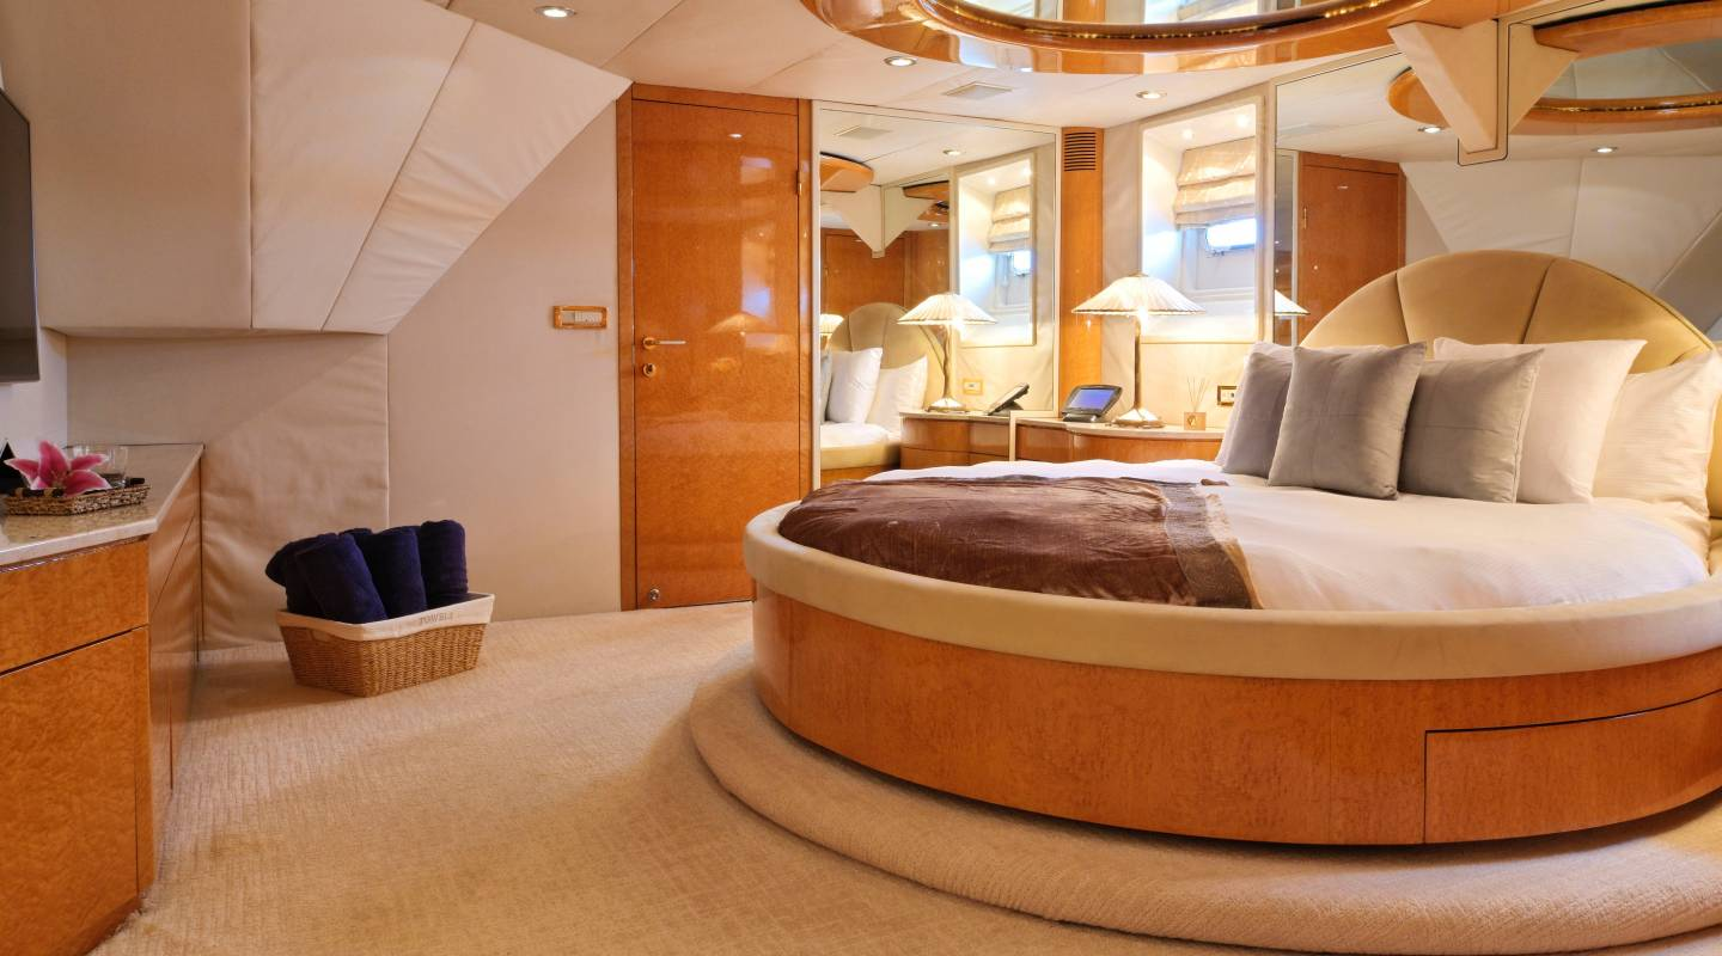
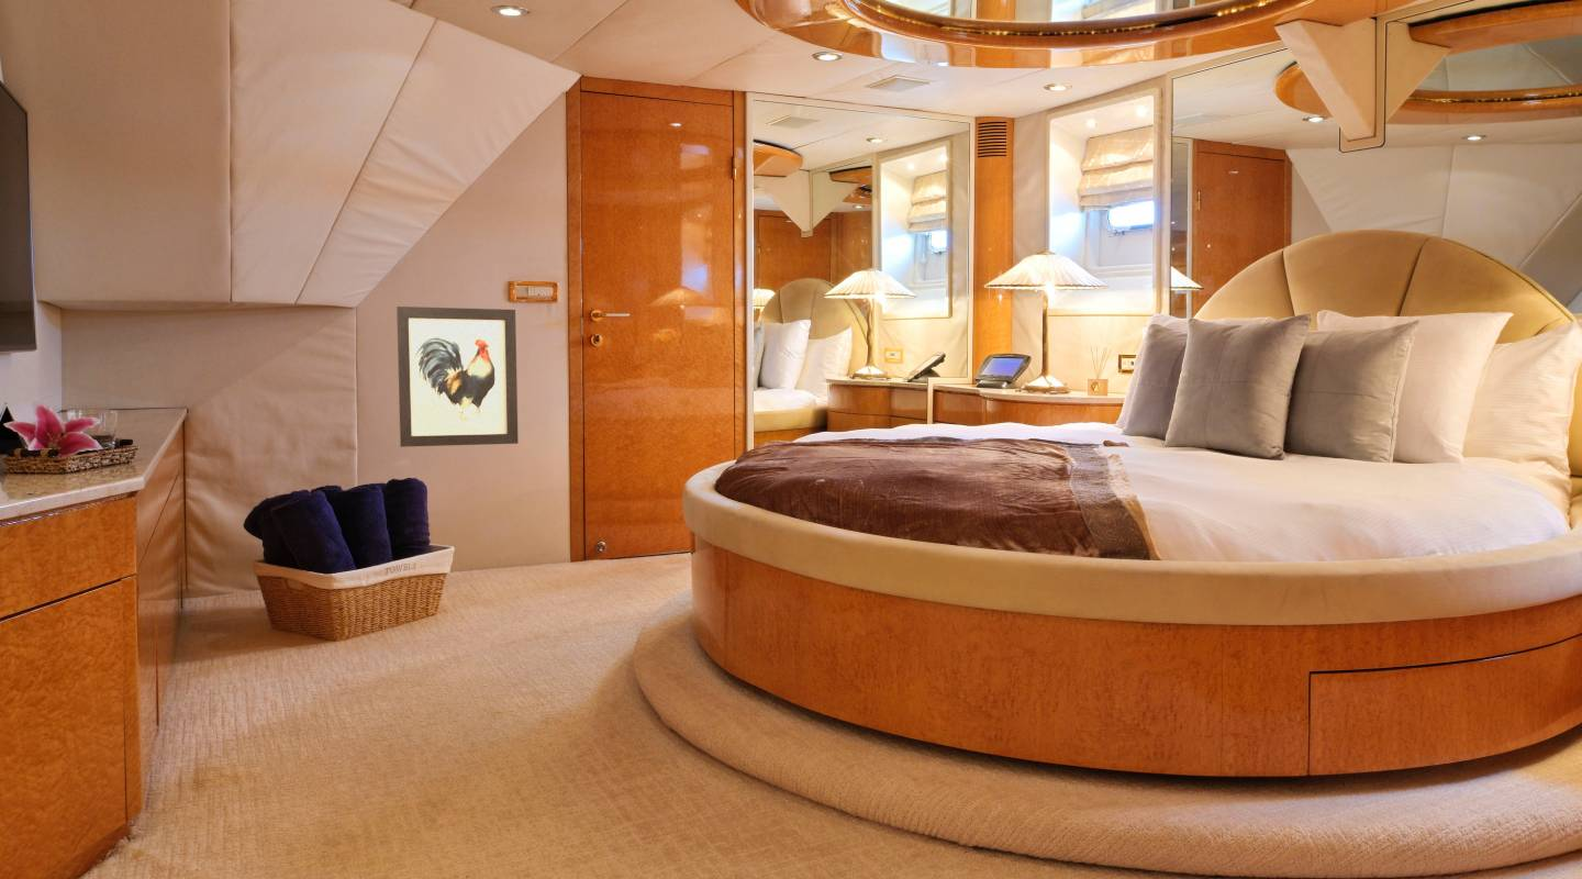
+ wall art [396,305,520,448]
